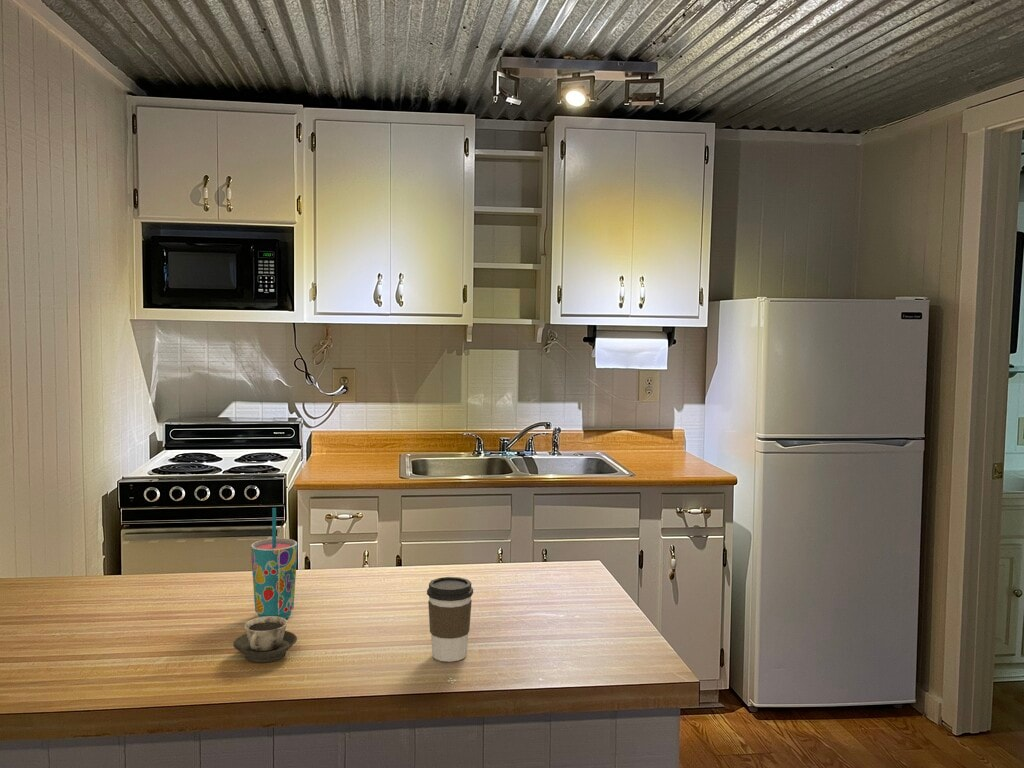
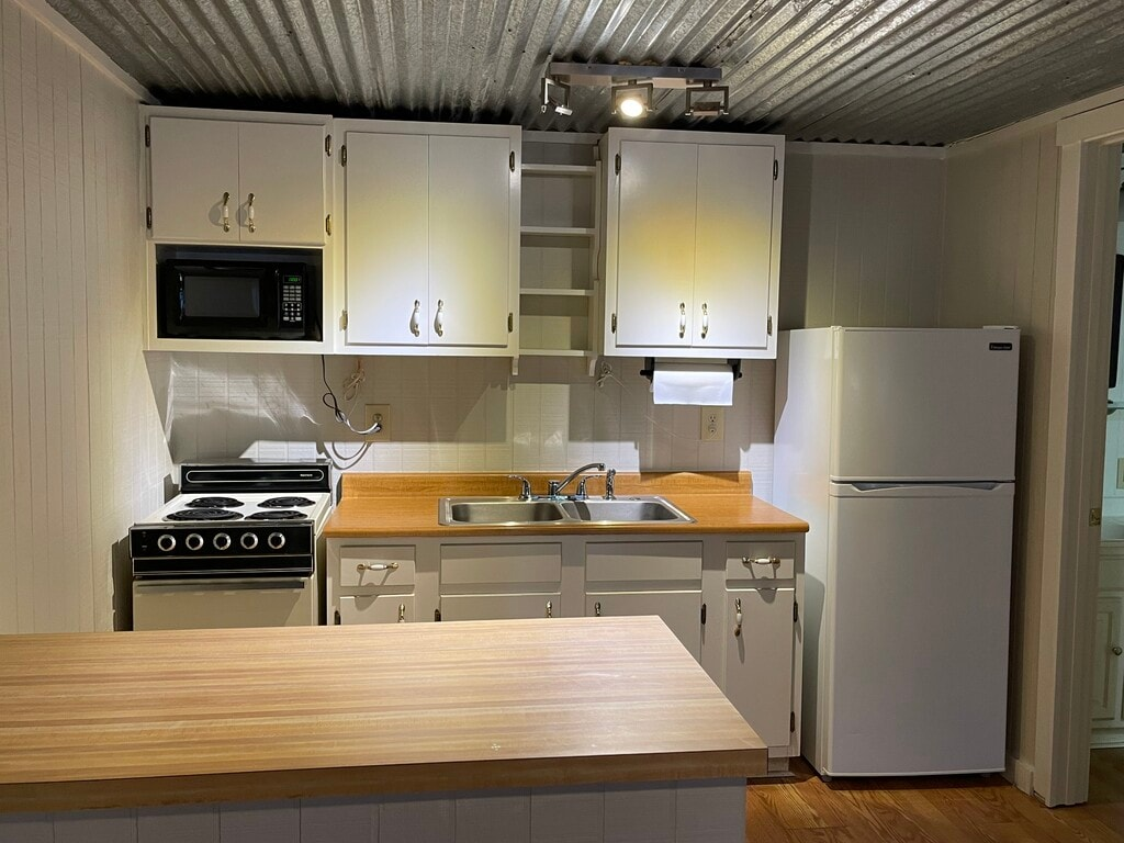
- cup [232,616,298,663]
- cup [250,507,298,620]
- coffee cup [426,576,474,663]
